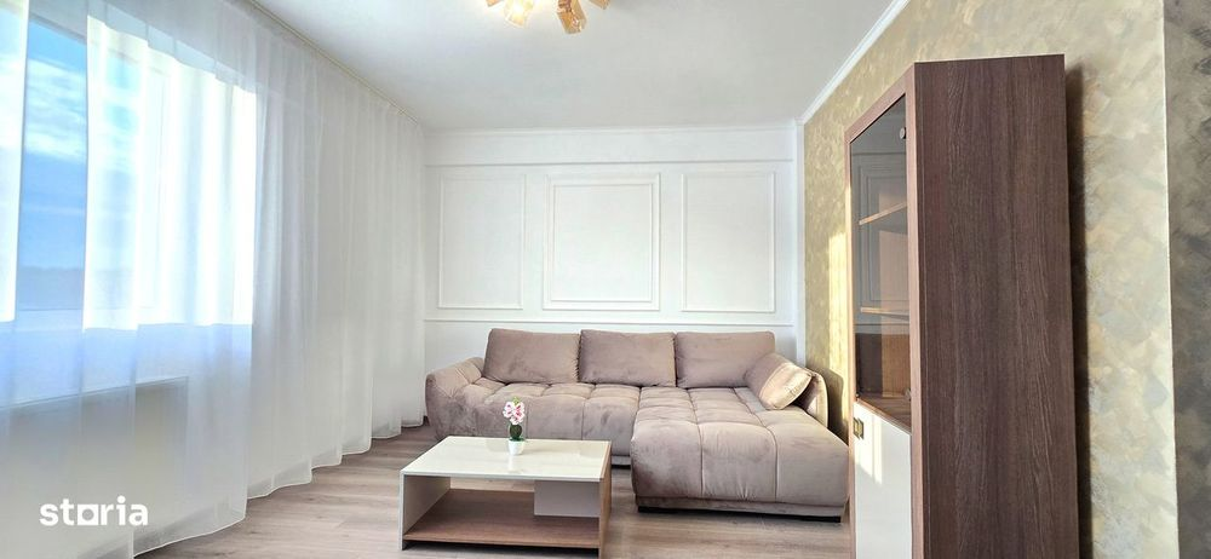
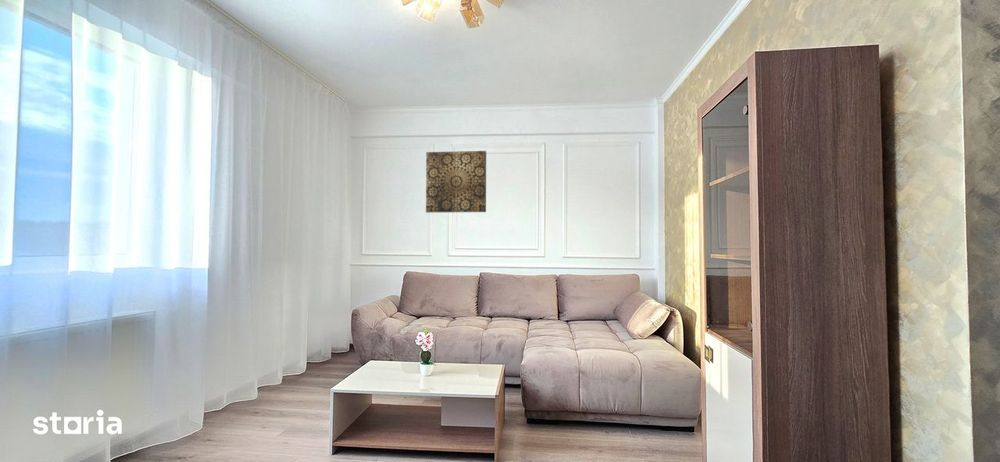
+ wall art [425,150,487,214]
